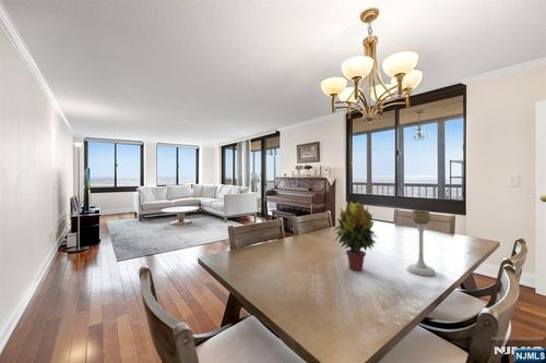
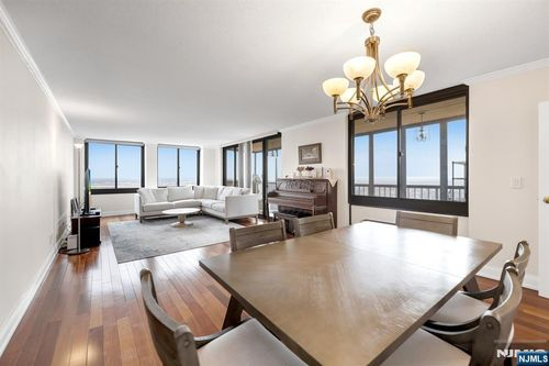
- candle holder [406,209,437,277]
- potted plant [334,199,378,271]
